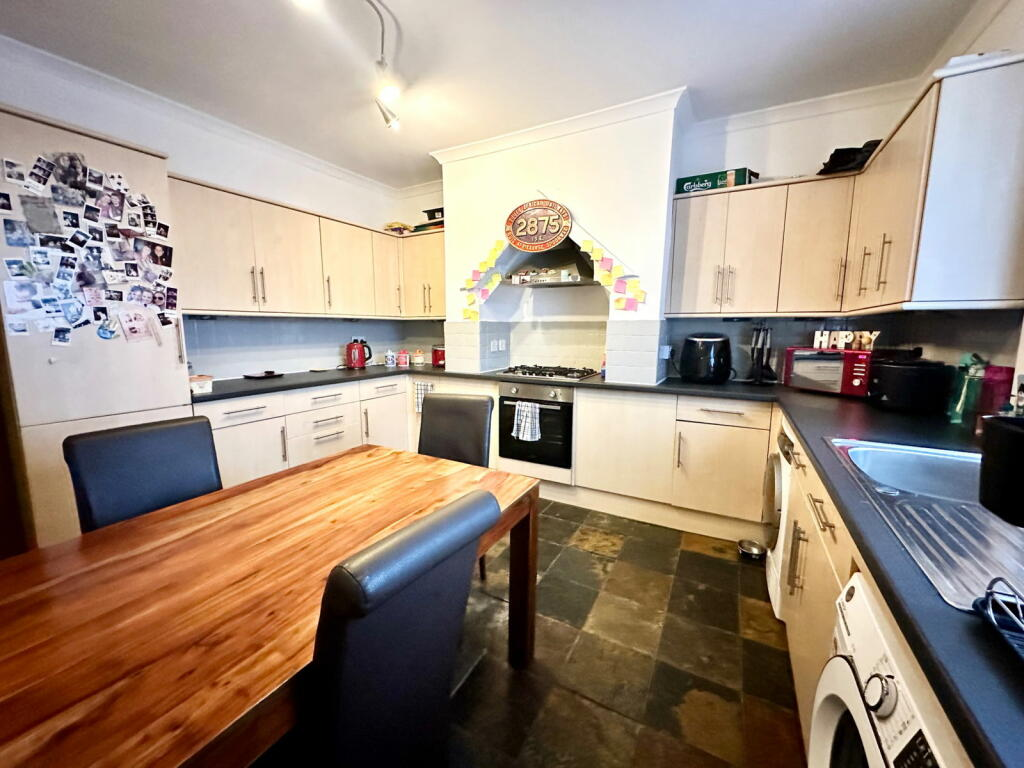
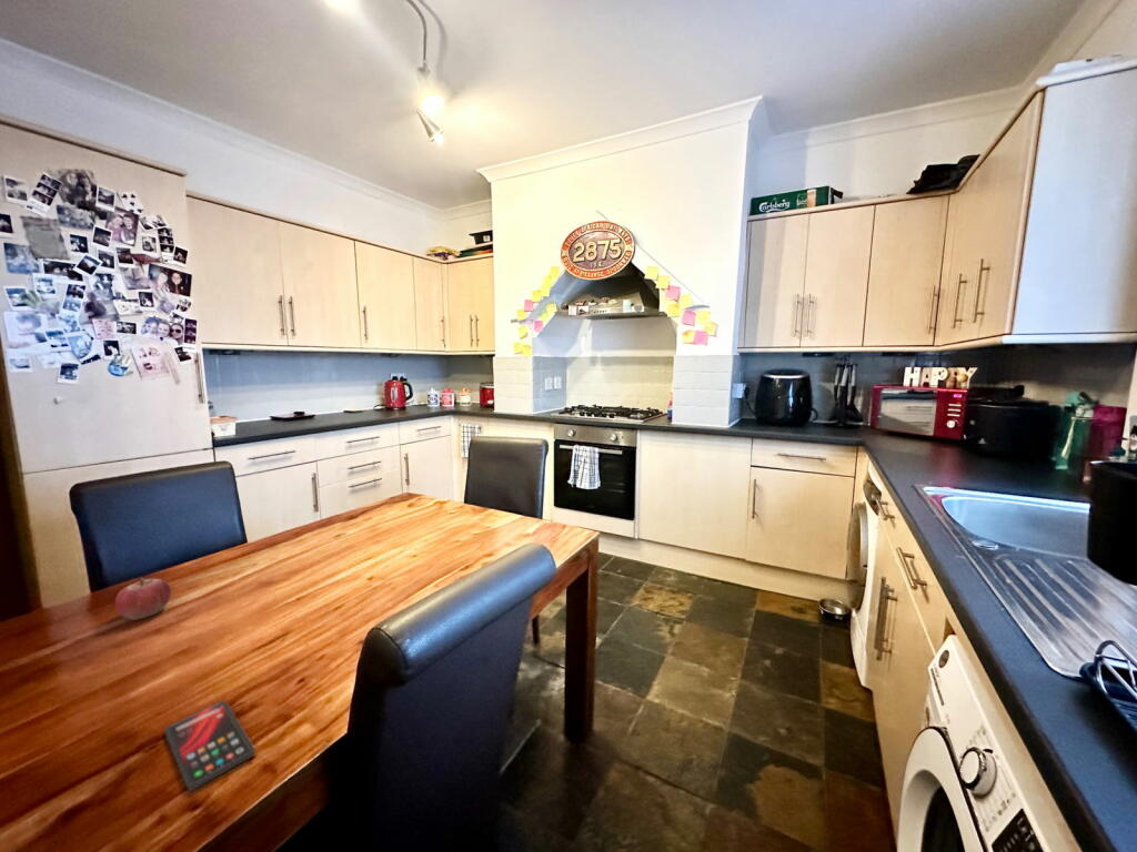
+ smartphone [163,700,255,792]
+ fruit [114,577,172,621]
